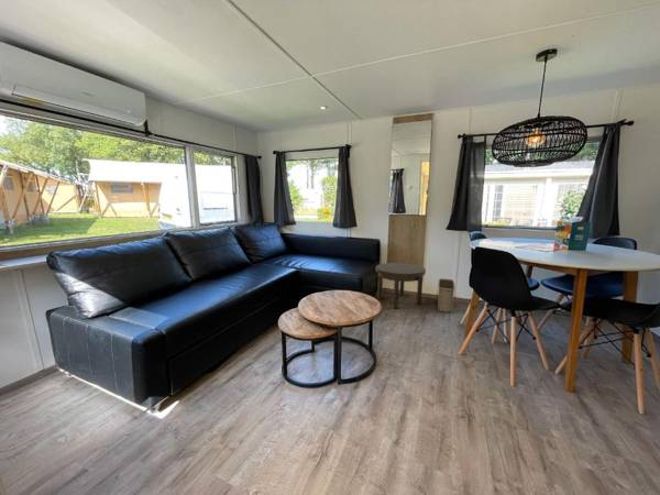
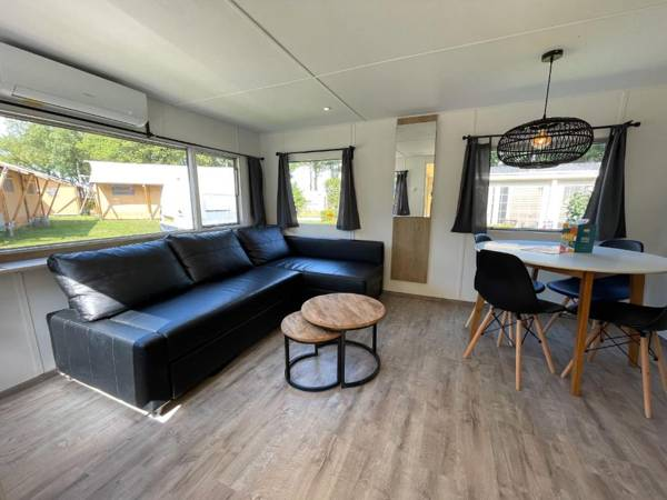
- basket [436,277,457,314]
- side table [375,262,427,309]
